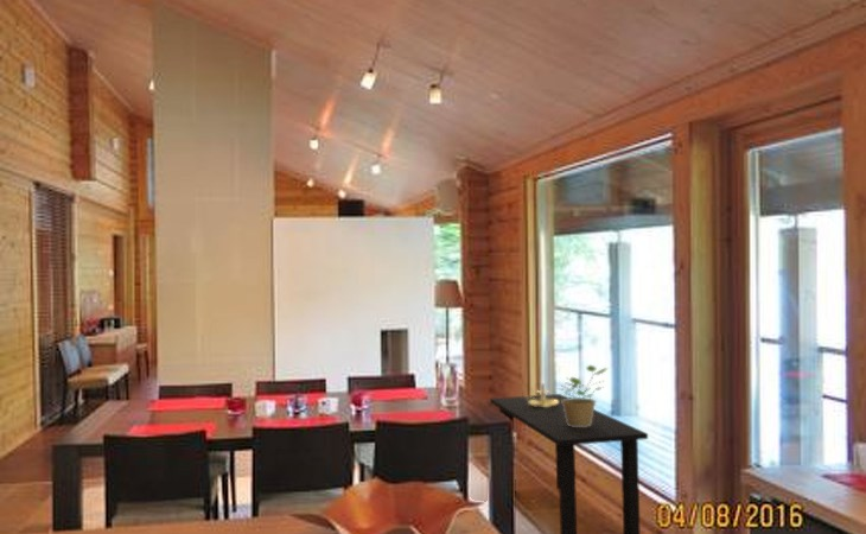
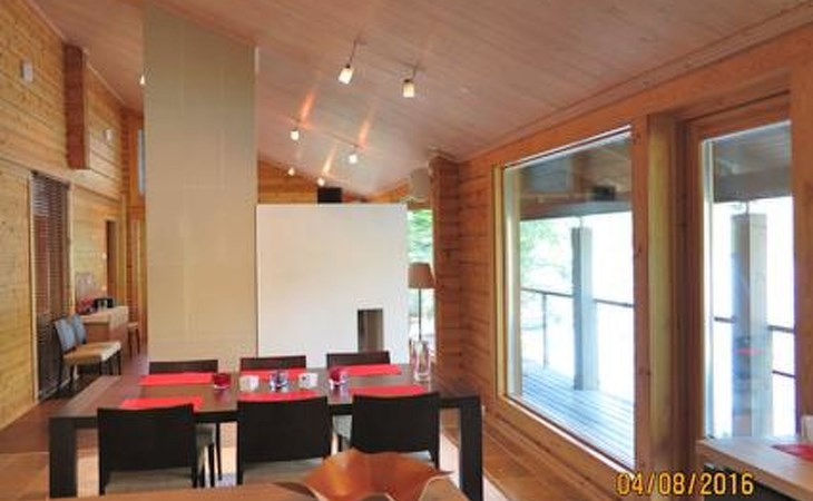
- candle holder [523,375,558,407]
- potted plant [554,364,609,427]
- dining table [489,393,649,534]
